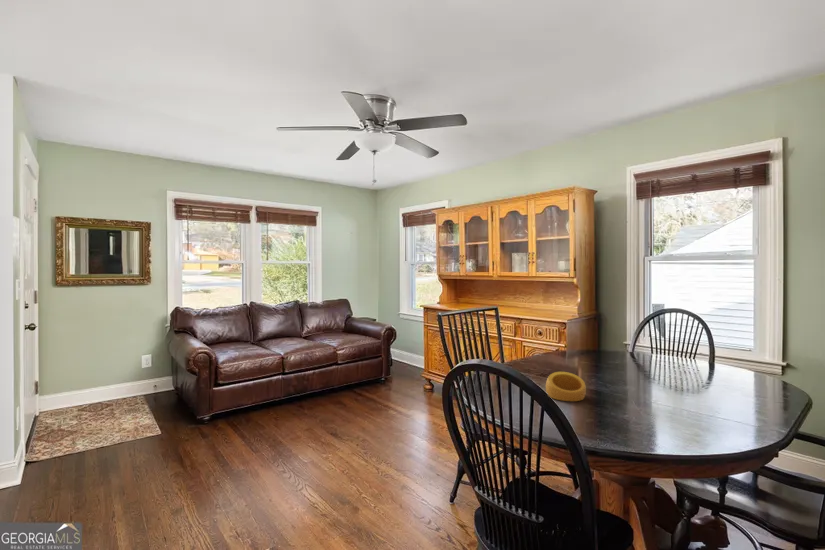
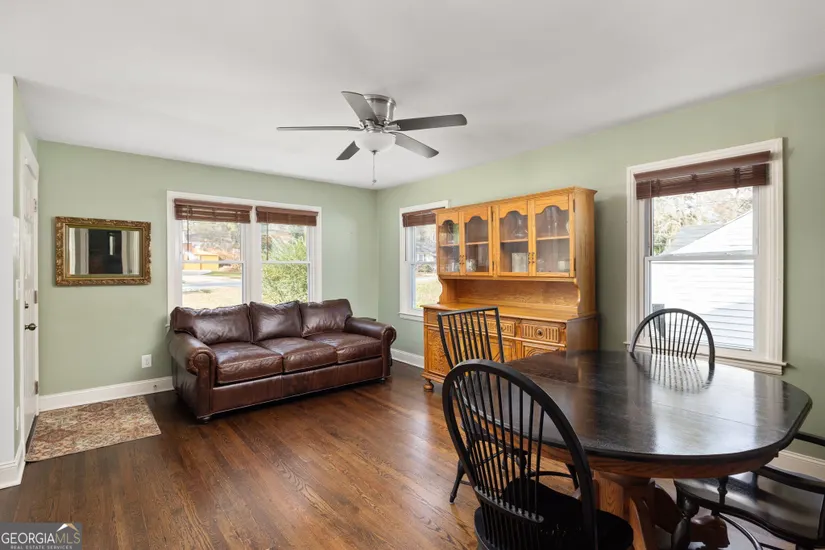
- ring [545,371,587,402]
